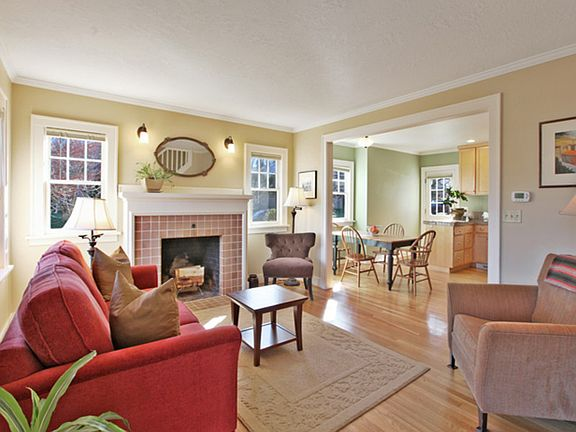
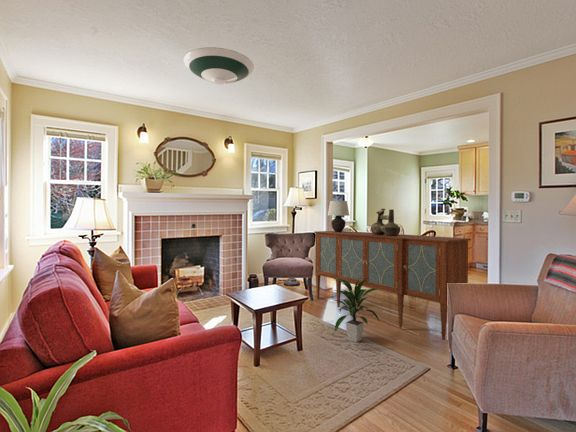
+ ceramic vessel [370,208,401,236]
+ table lamp [327,200,350,232]
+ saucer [183,46,255,85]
+ sideboard [313,230,472,341]
+ indoor plant [333,278,381,343]
